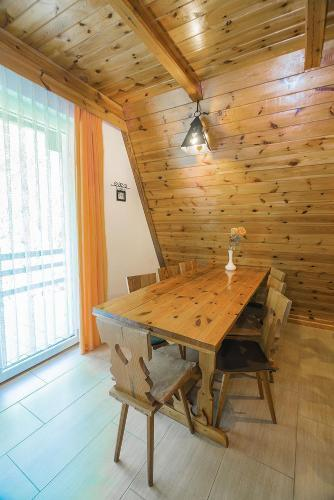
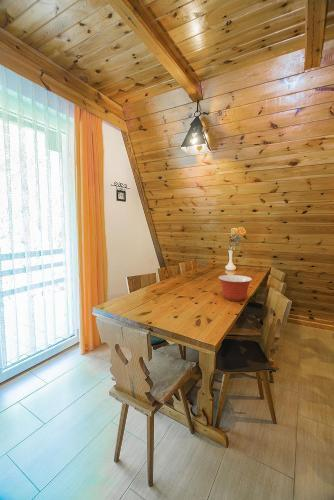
+ mixing bowl [217,274,253,302]
